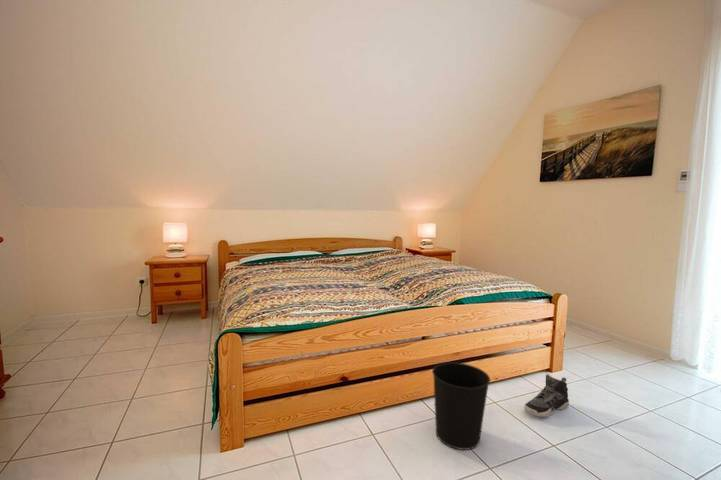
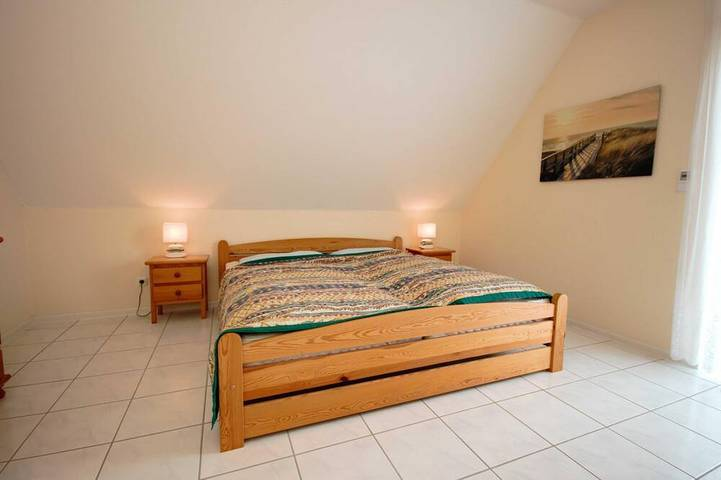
- wastebasket [431,361,491,451]
- sneaker [523,373,570,418]
